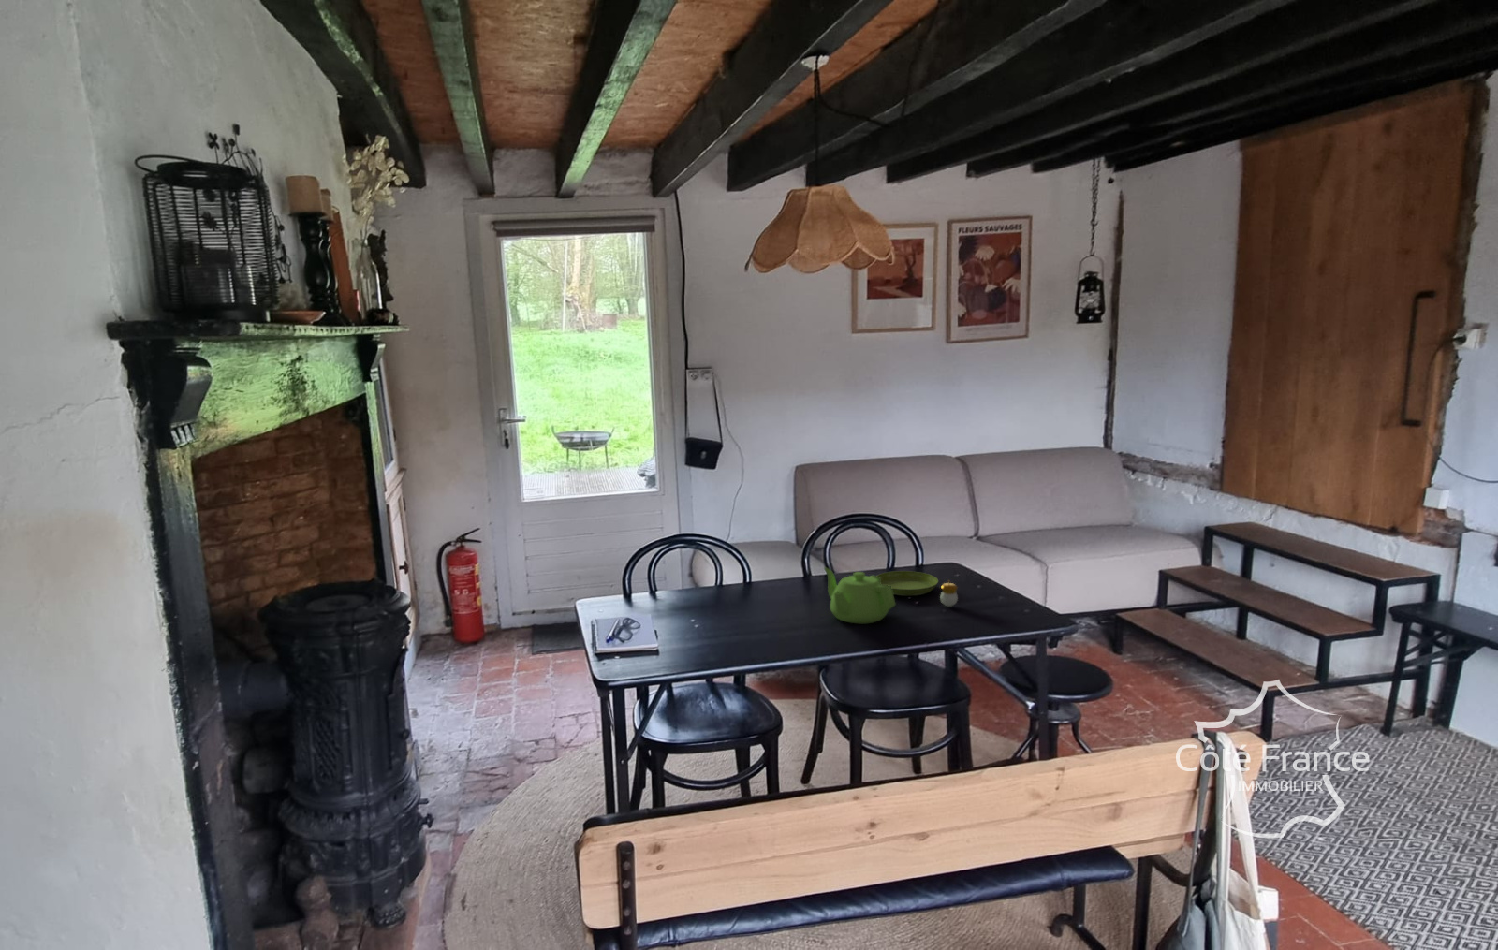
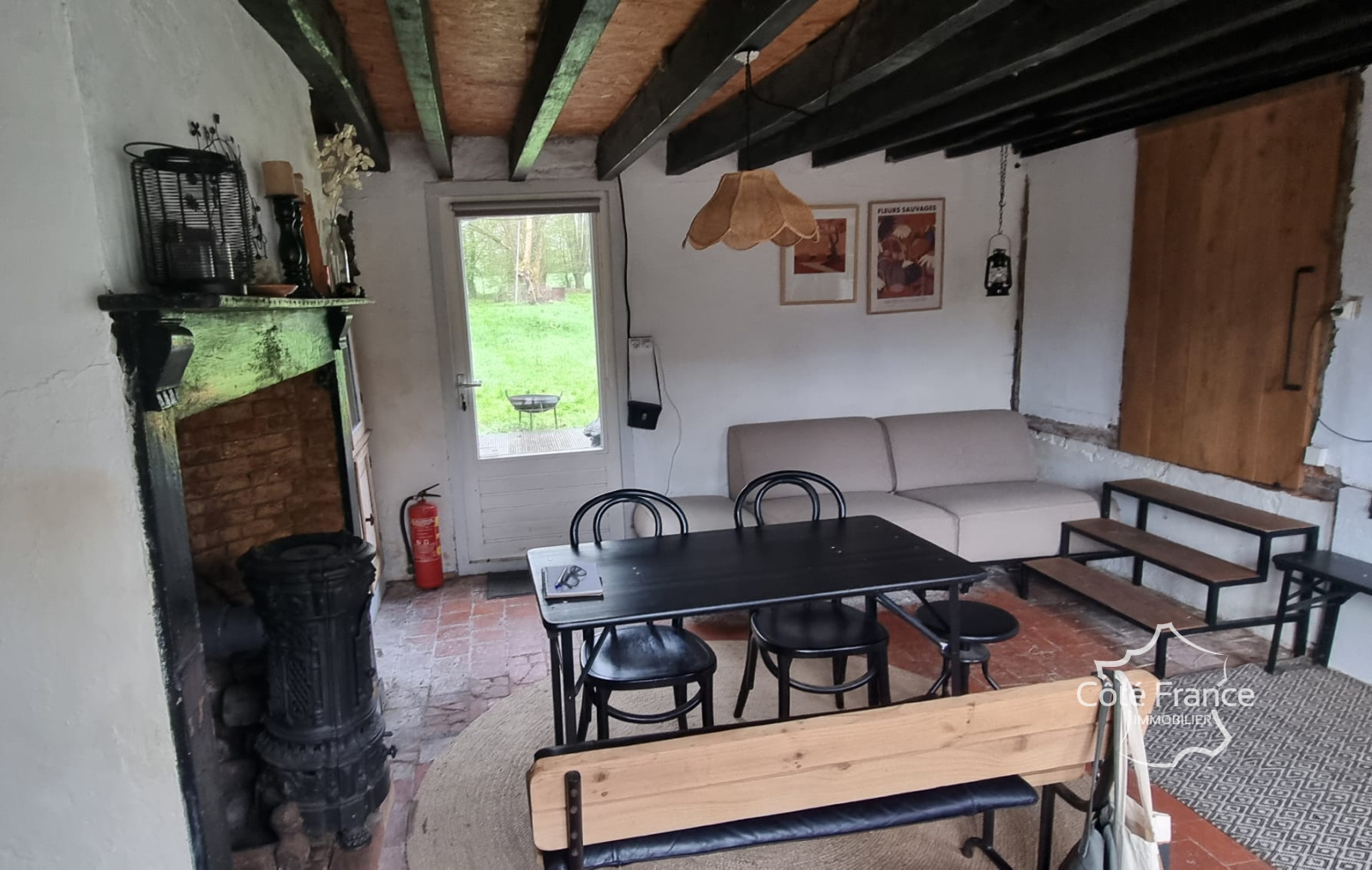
- candle [939,580,959,607]
- saucer [876,570,939,597]
- teapot [823,567,896,625]
